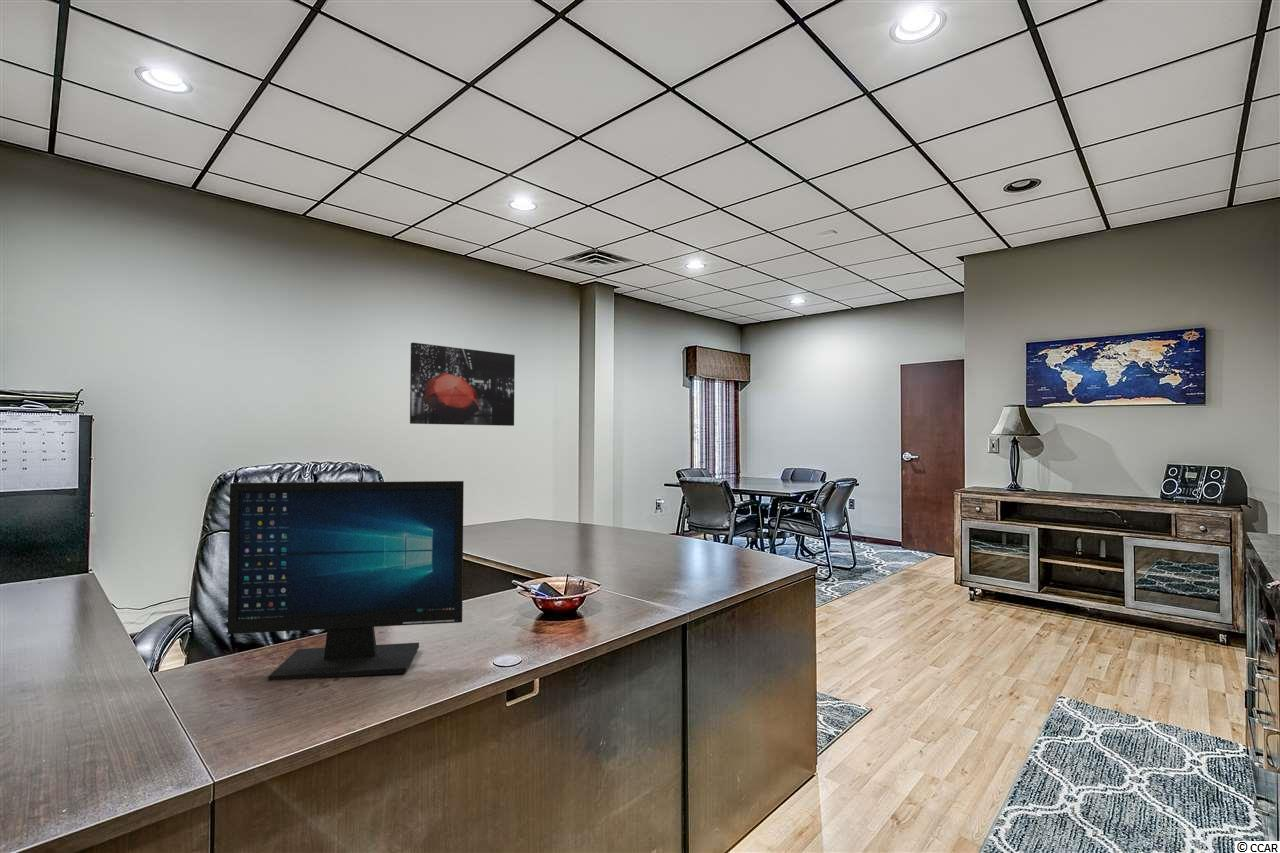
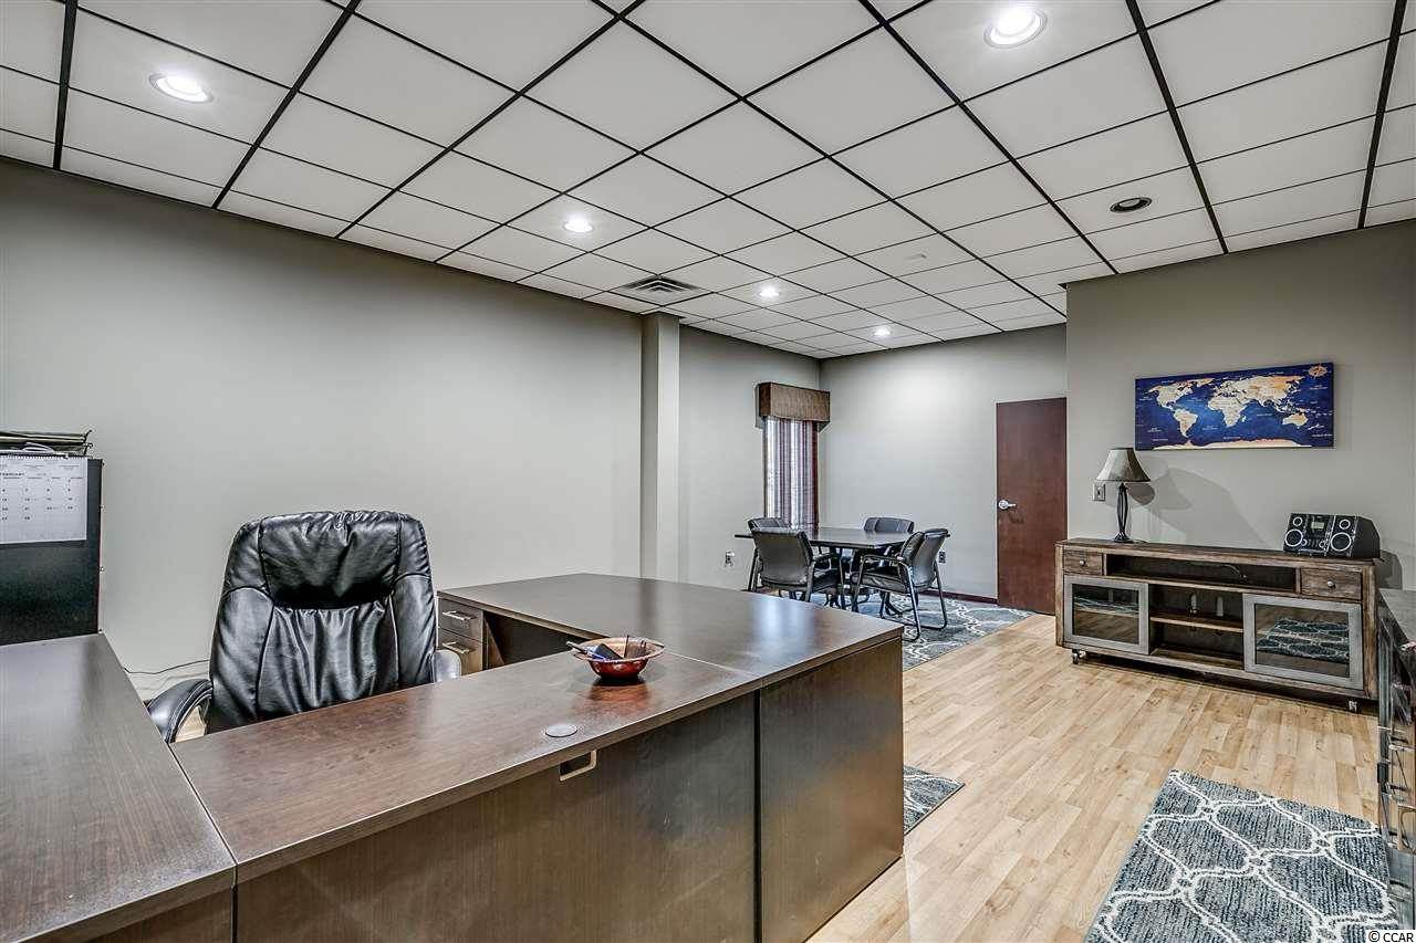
- wall art [409,342,516,427]
- computer monitor [227,480,465,681]
